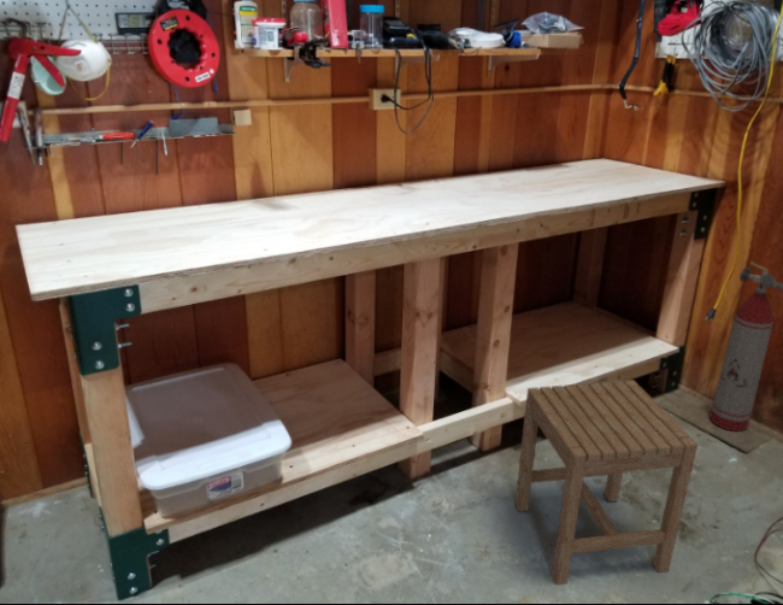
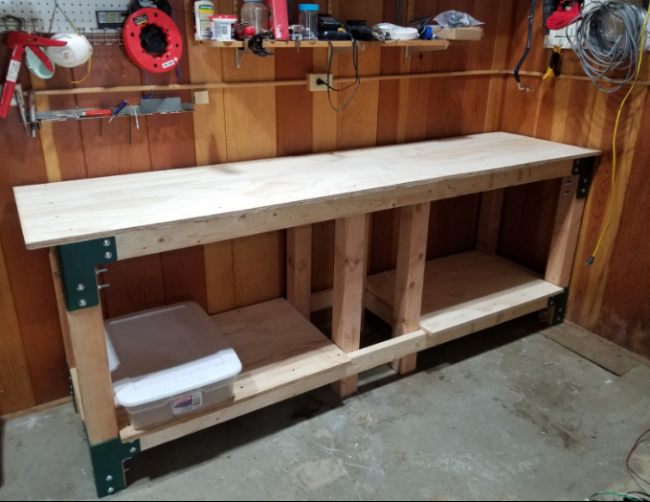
- stool [514,378,699,587]
- fire extinguisher [708,260,783,433]
